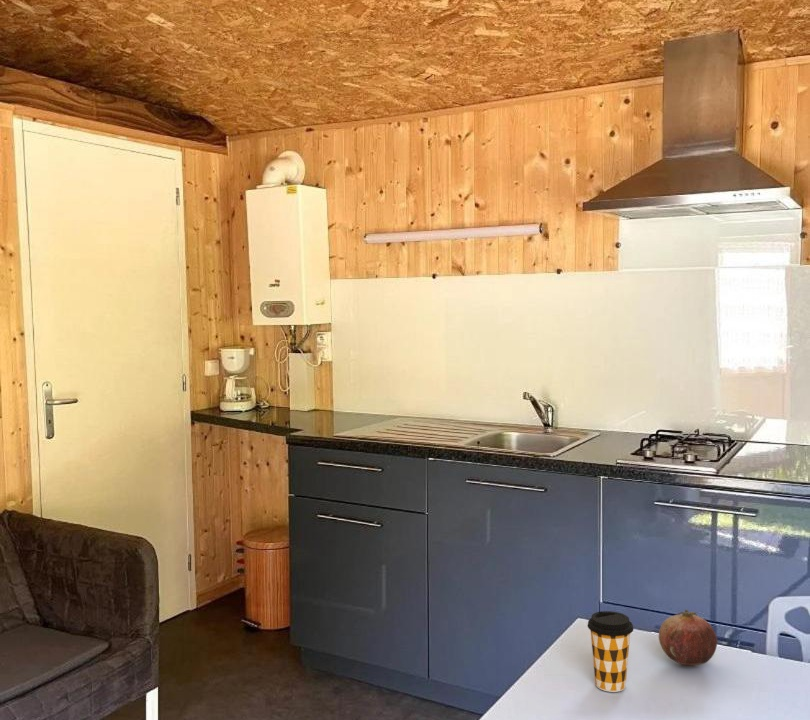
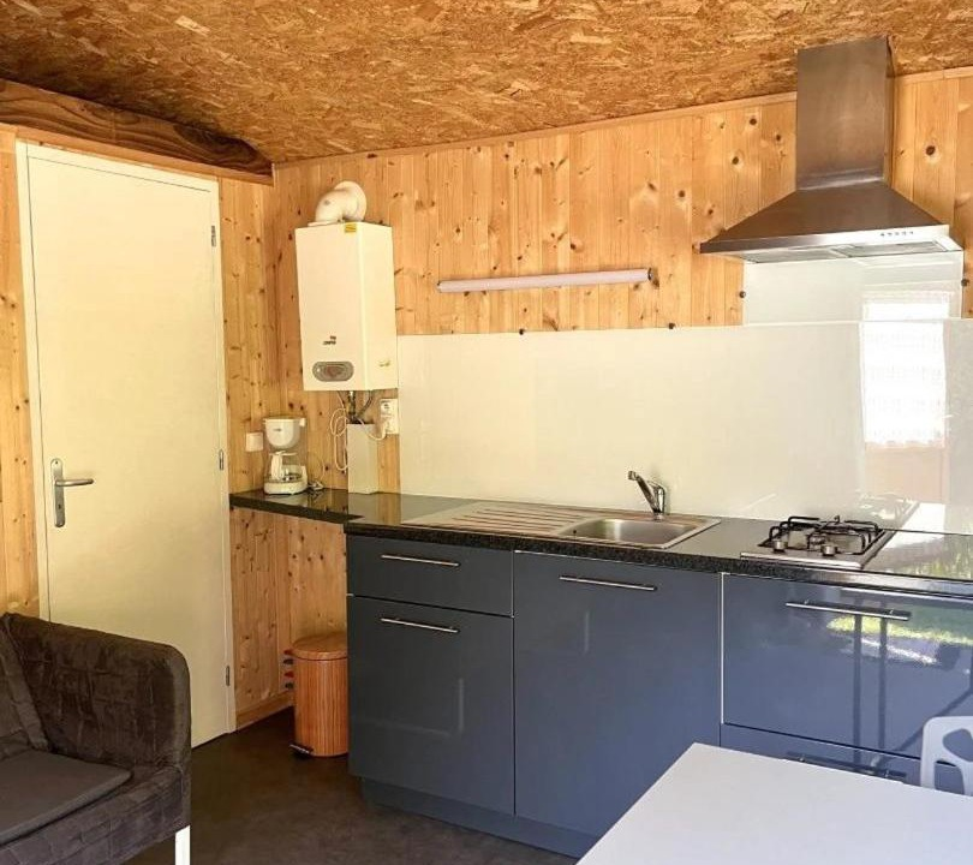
- coffee cup [587,610,634,693]
- fruit [658,608,718,666]
